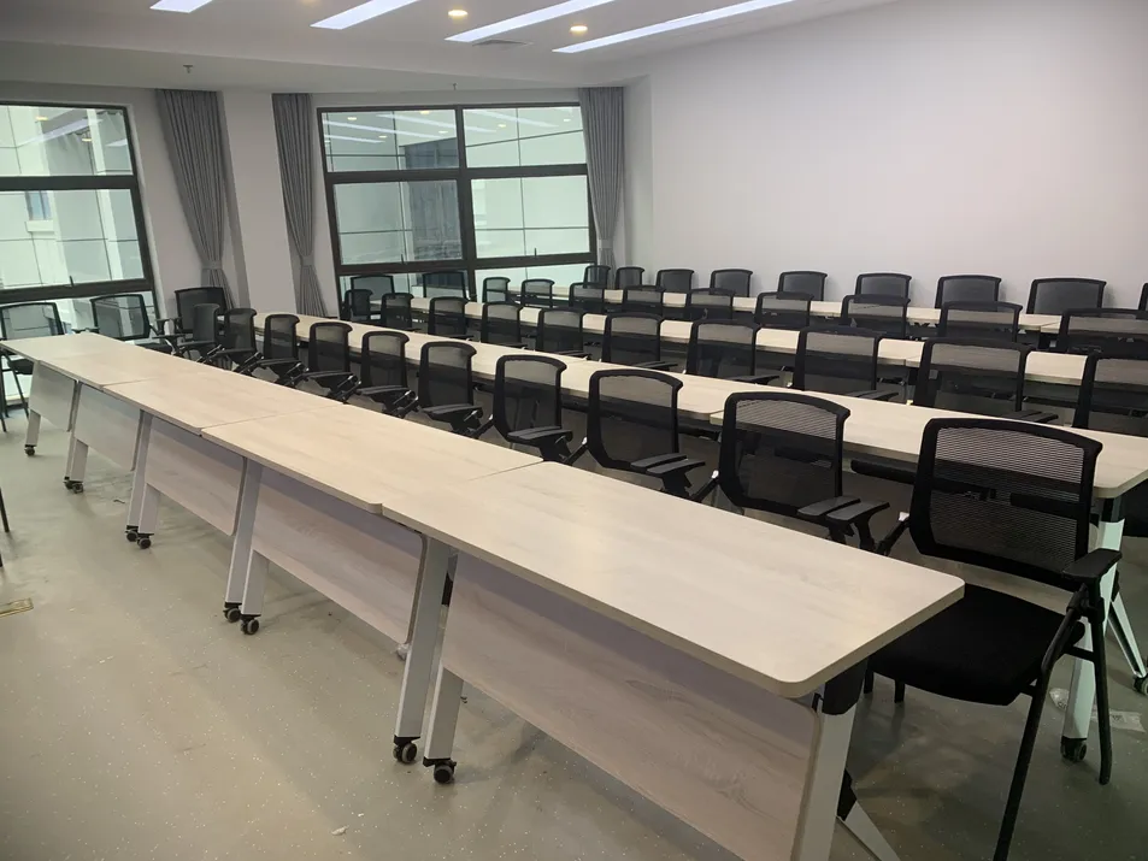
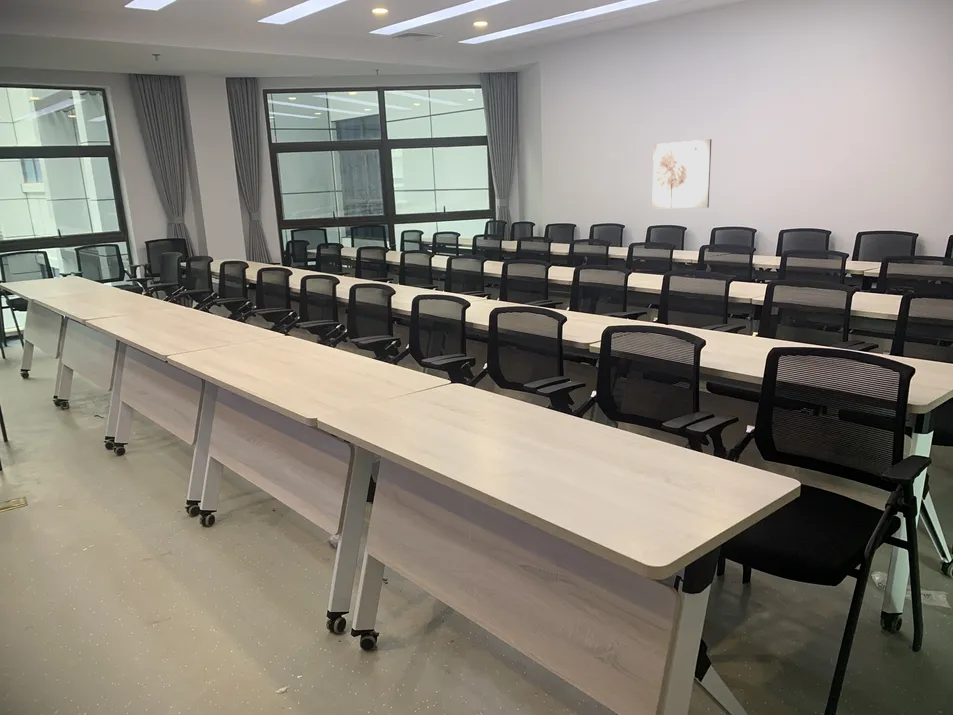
+ wall art [651,138,713,209]
